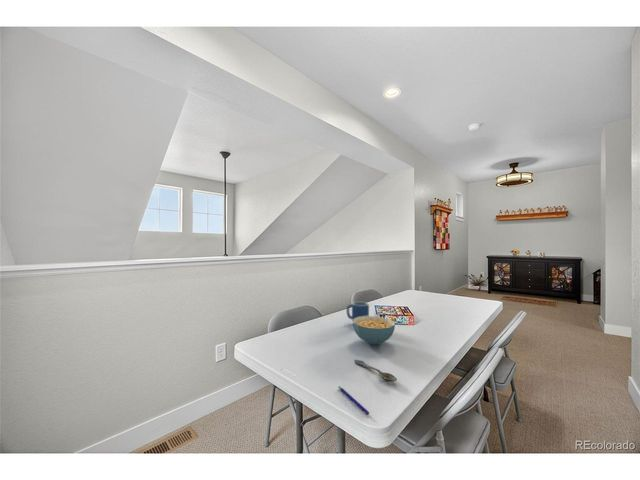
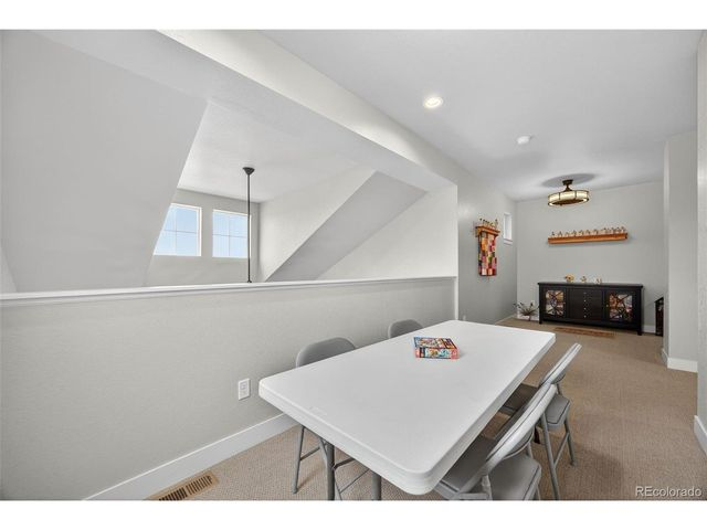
- spoon [354,359,398,382]
- pen [337,385,370,416]
- cereal bowl [352,315,396,346]
- mug [346,301,370,321]
